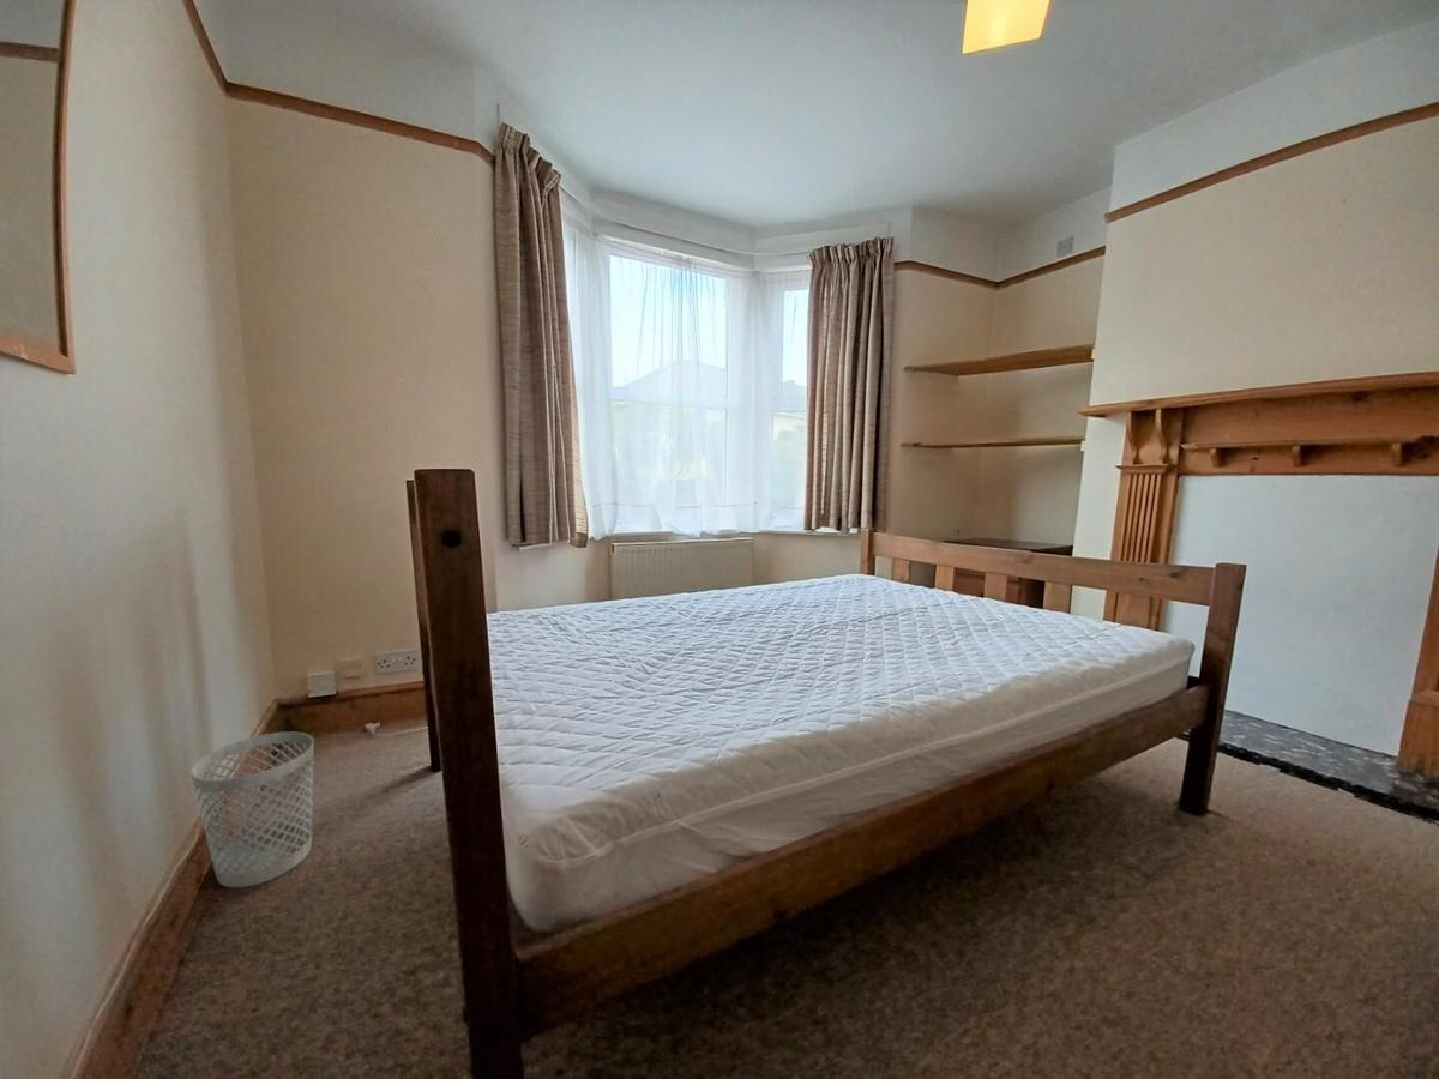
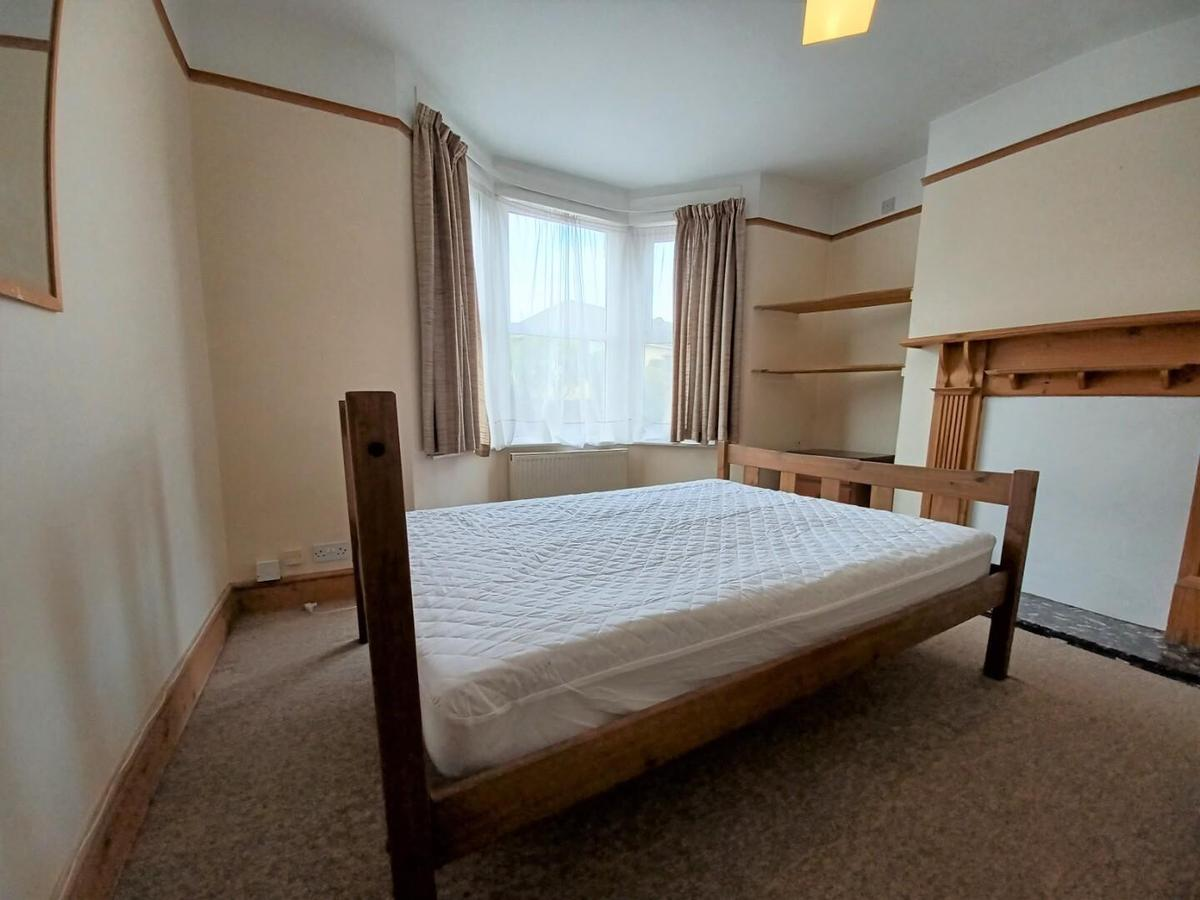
- wastebasket [189,730,315,888]
